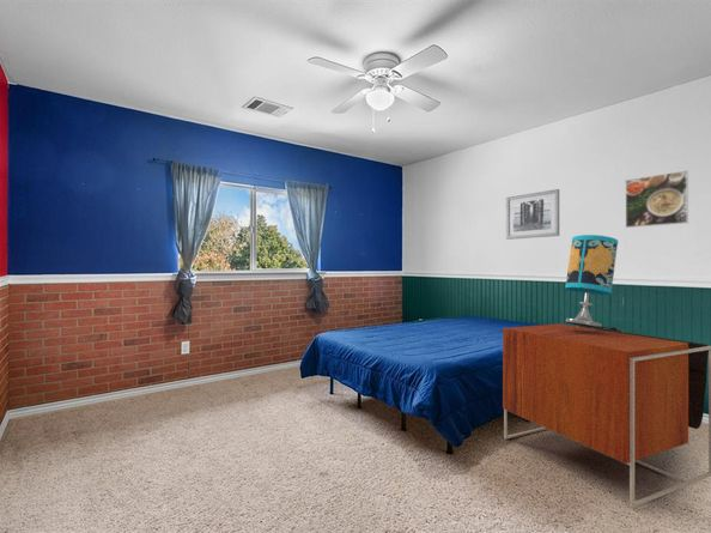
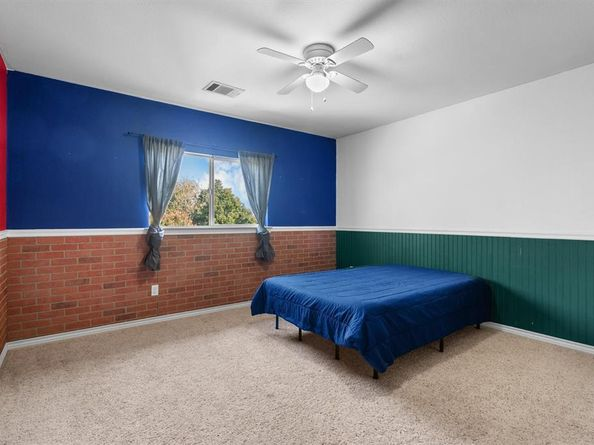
- table lamp [564,234,625,332]
- wall art [505,188,560,241]
- side table [502,322,711,509]
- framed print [625,169,689,229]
